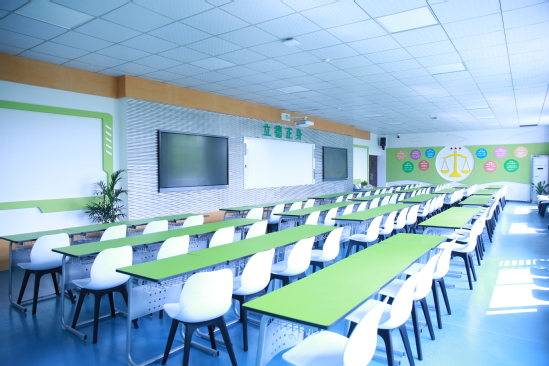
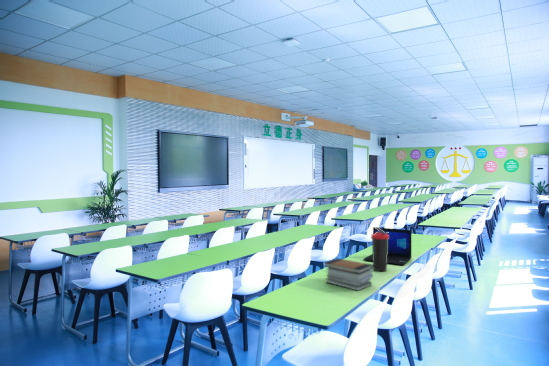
+ laptop [362,226,412,266]
+ thermos bottle [370,226,389,272]
+ book stack [323,257,374,292]
